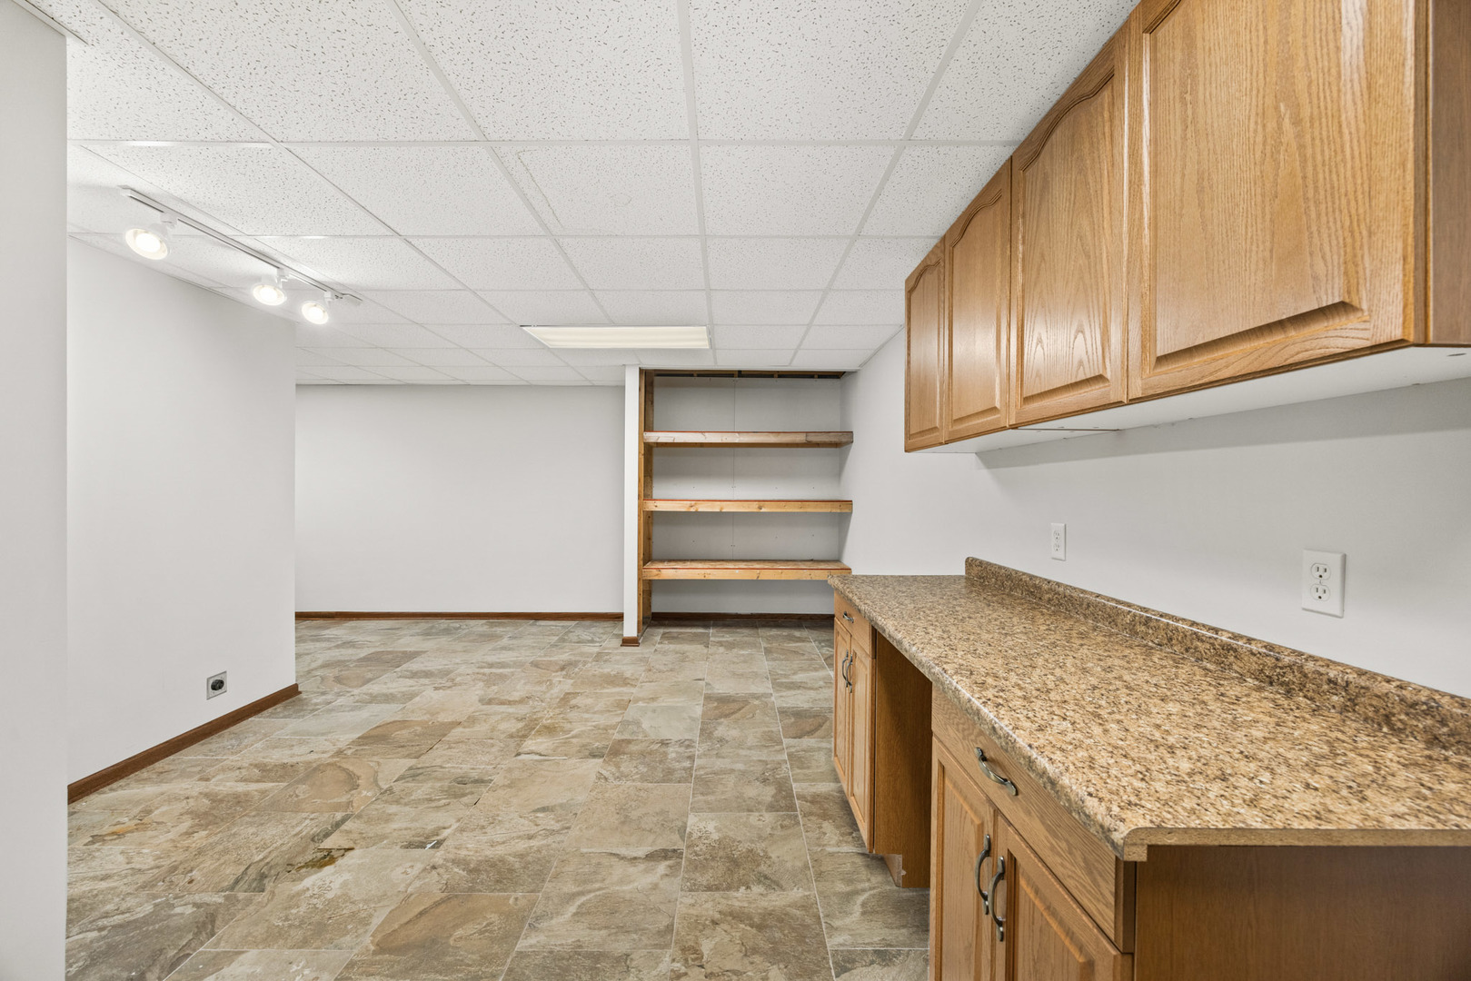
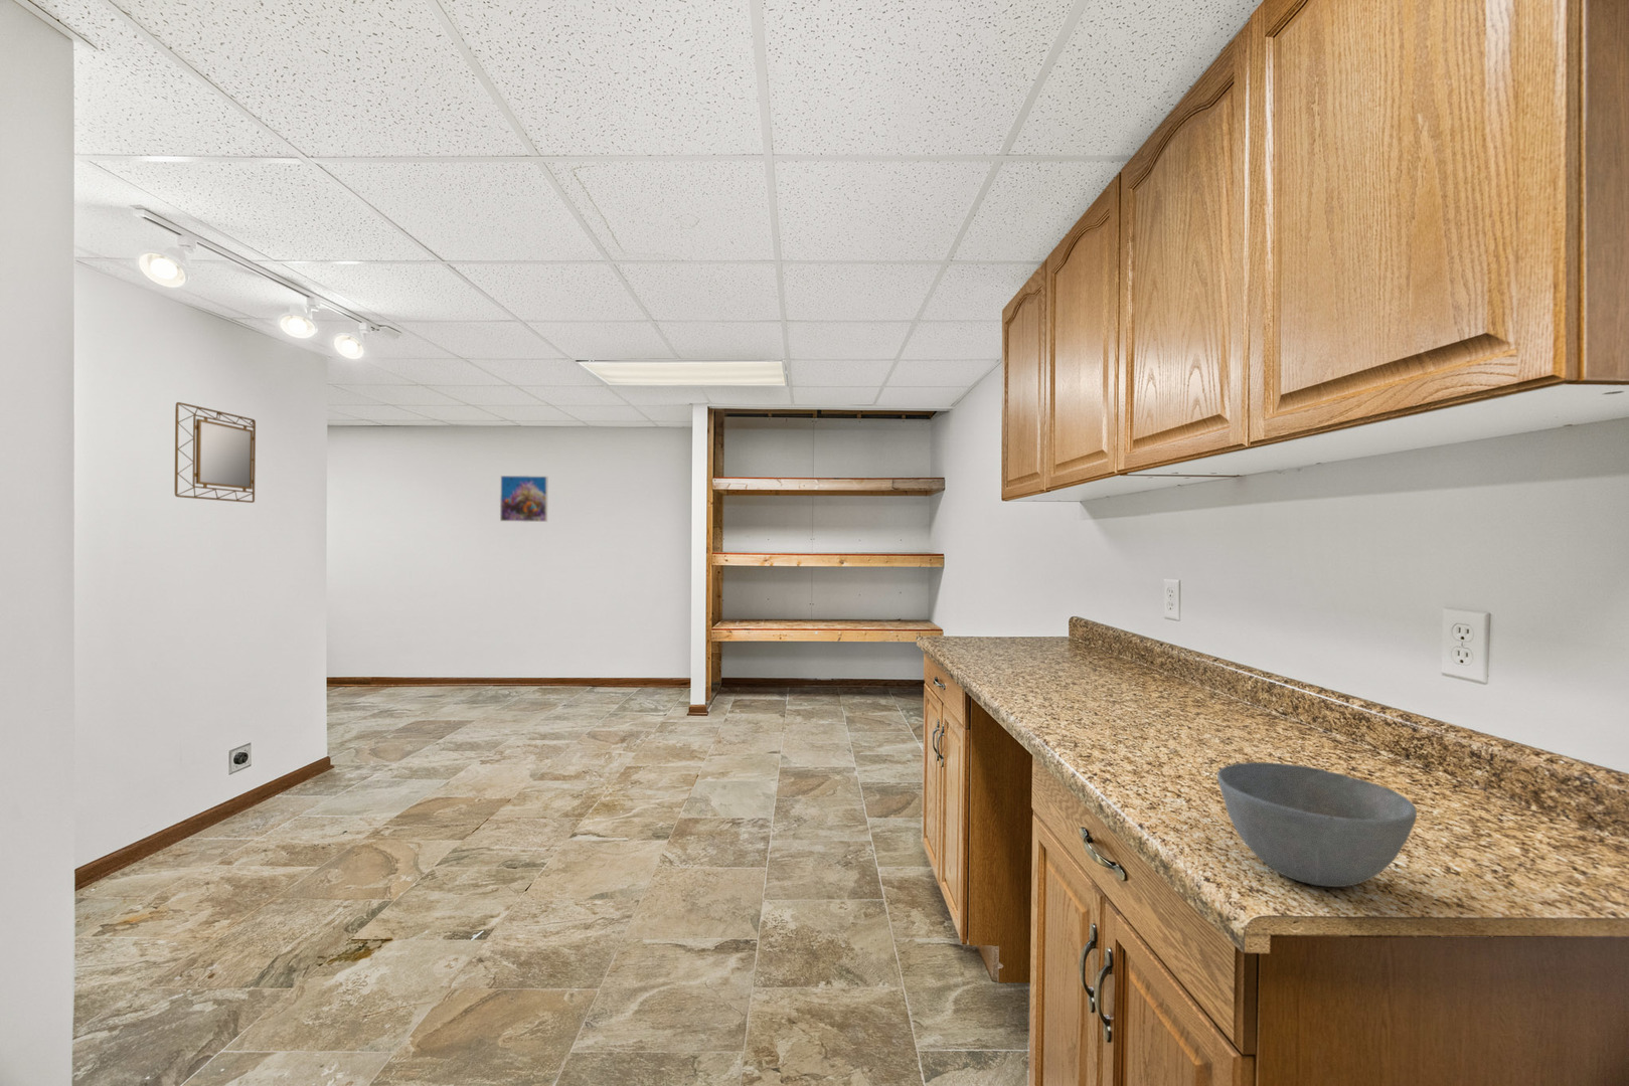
+ bowl [1217,761,1418,888]
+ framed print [499,475,548,522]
+ home mirror [175,401,257,504]
